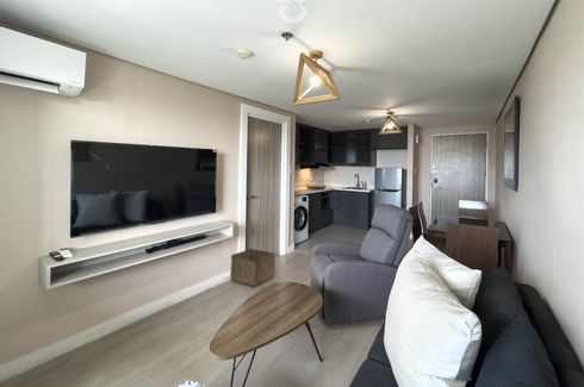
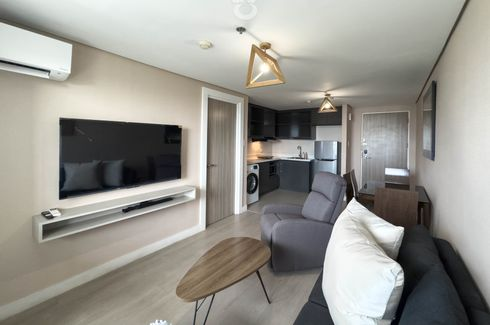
- storage bin [229,248,277,287]
